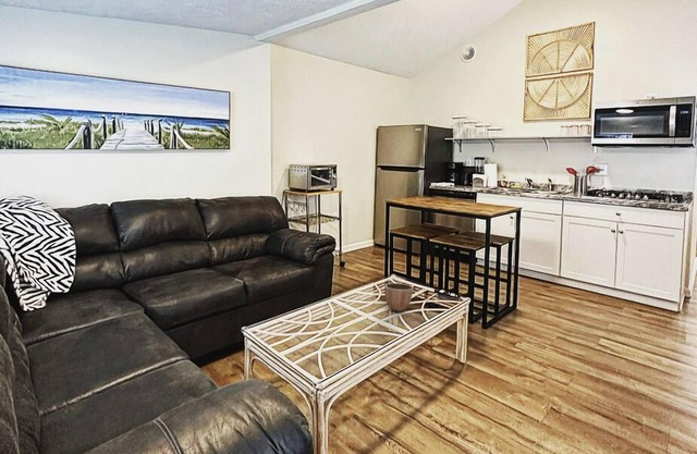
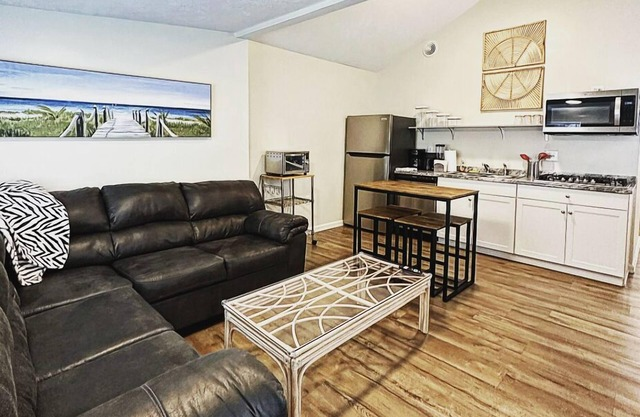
- decorative bowl [383,282,414,314]
